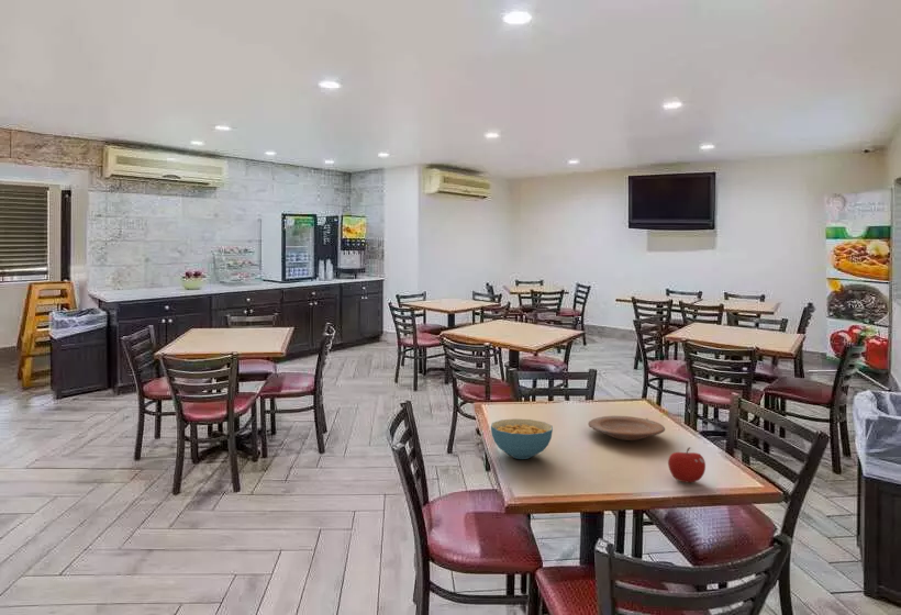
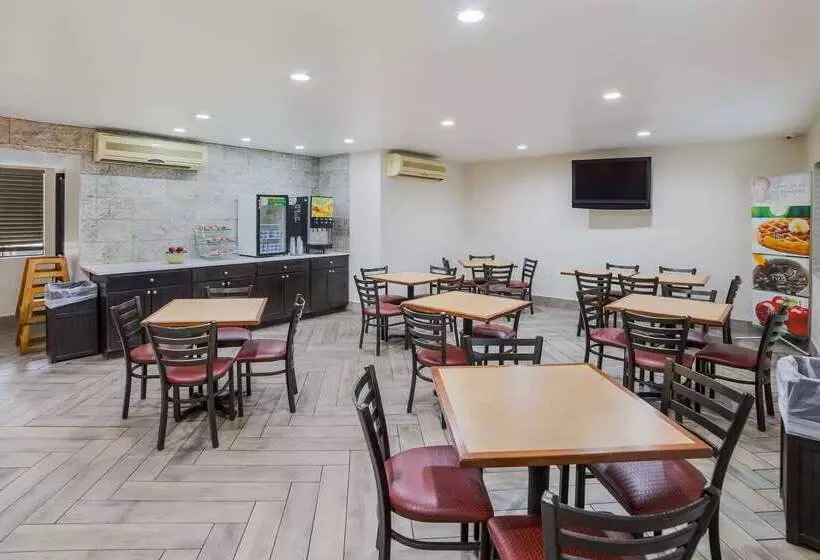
- fruit [667,447,707,483]
- plate [587,415,666,441]
- cereal bowl [490,417,554,460]
